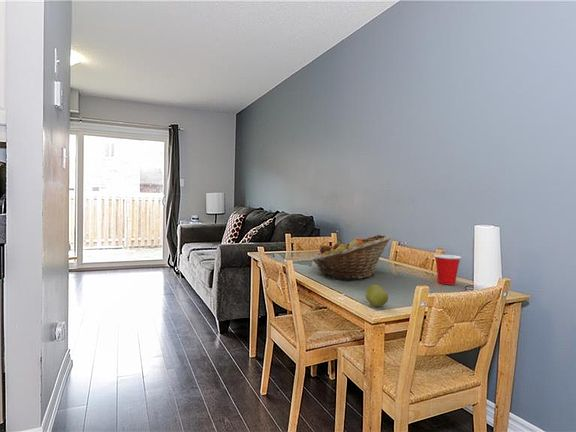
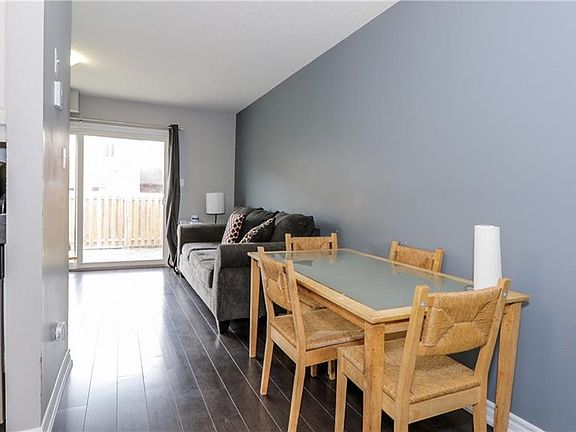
- cup [433,253,463,286]
- fruit basket [312,234,392,281]
- apple [365,284,389,307]
